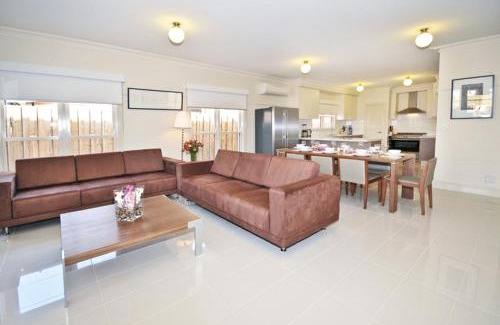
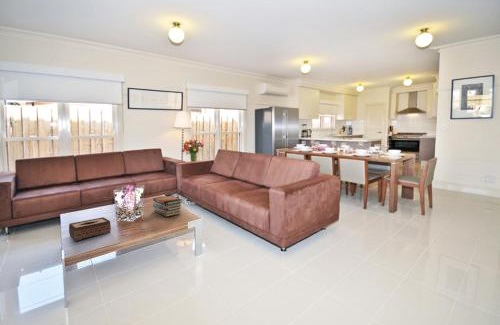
+ tissue box [68,216,112,242]
+ book stack [152,195,183,218]
